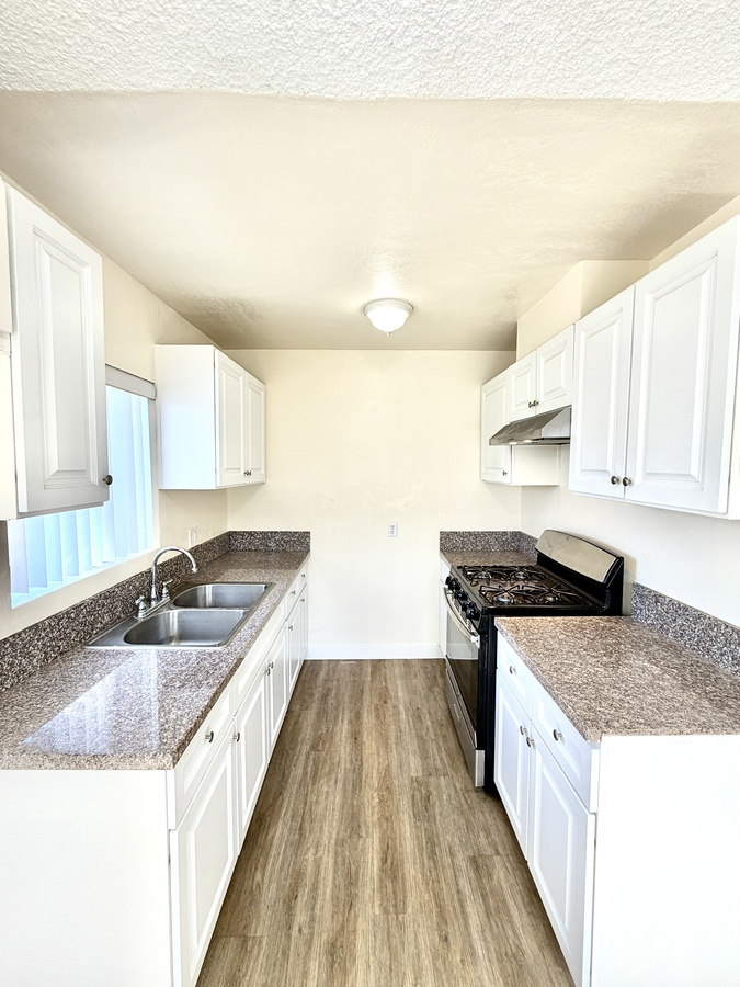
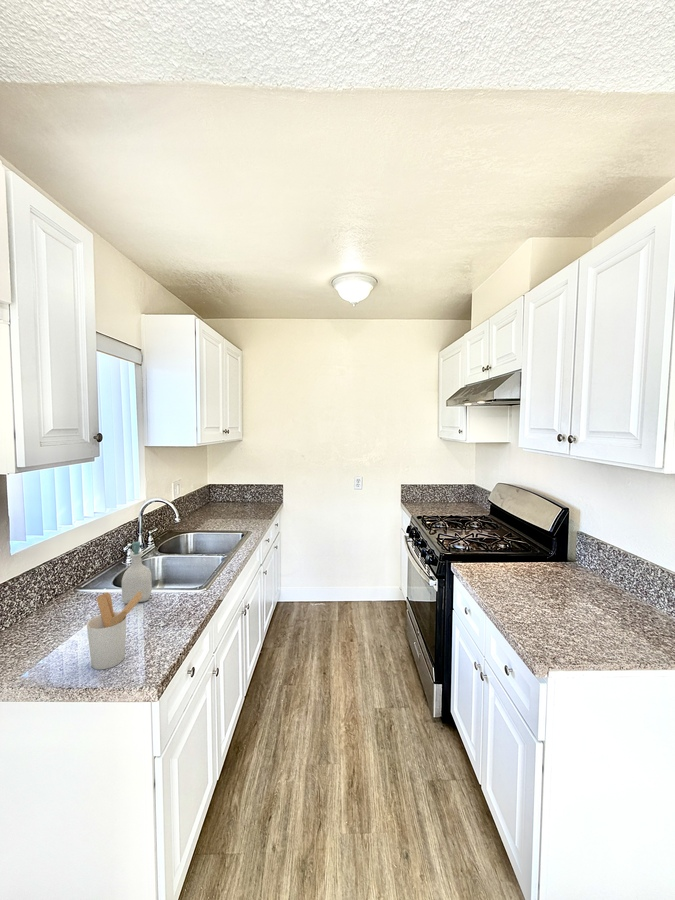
+ utensil holder [86,591,143,671]
+ soap bottle [121,541,153,605]
